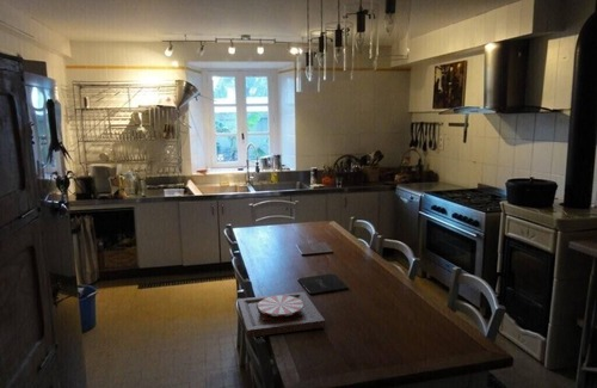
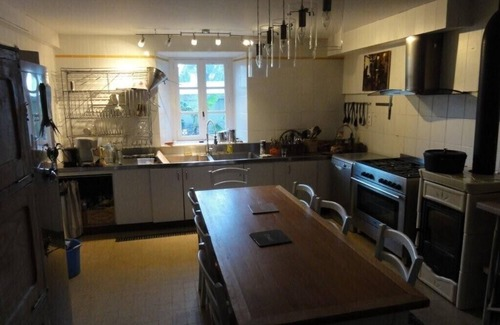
- plate [236,291,326,339]
